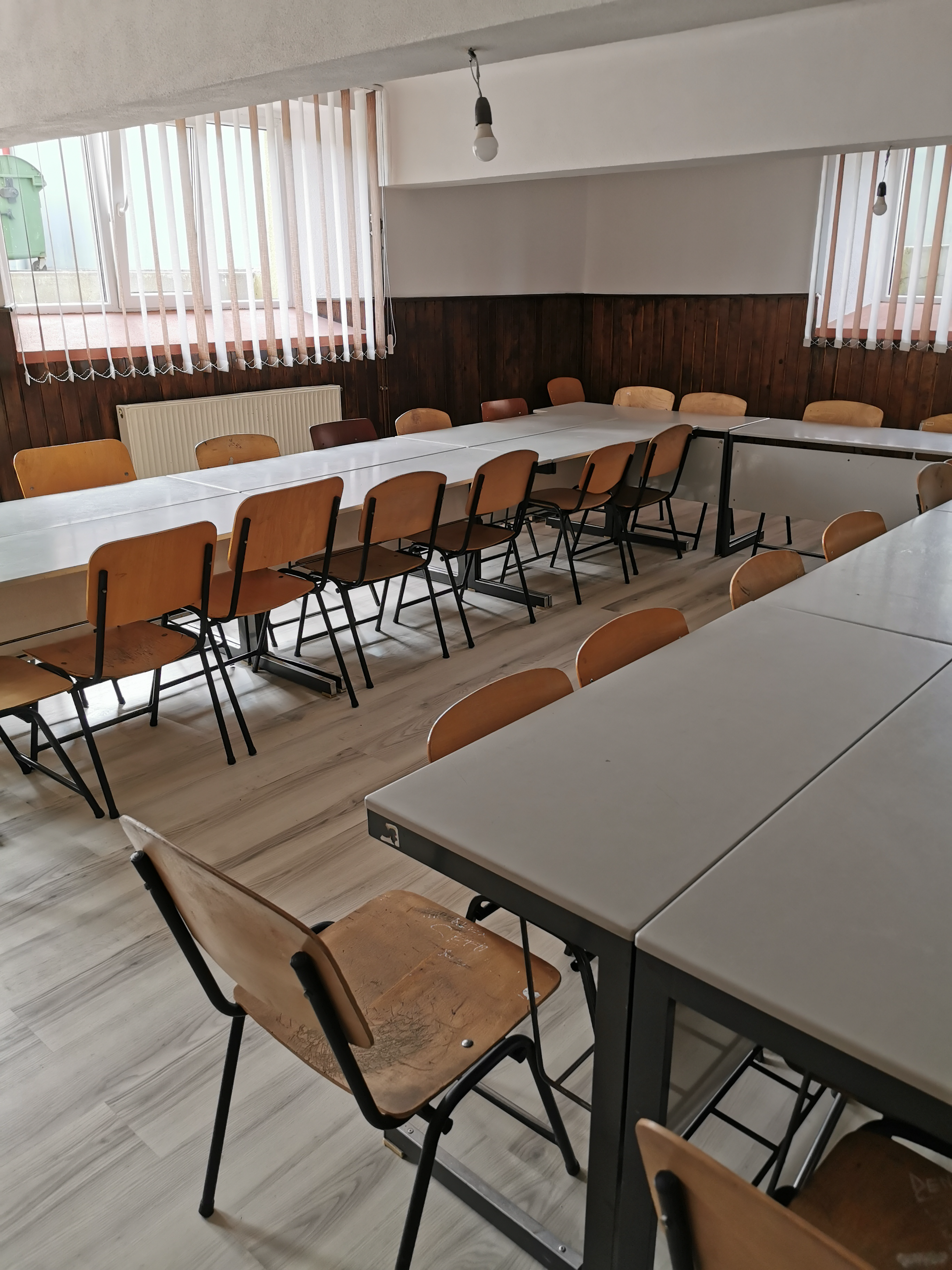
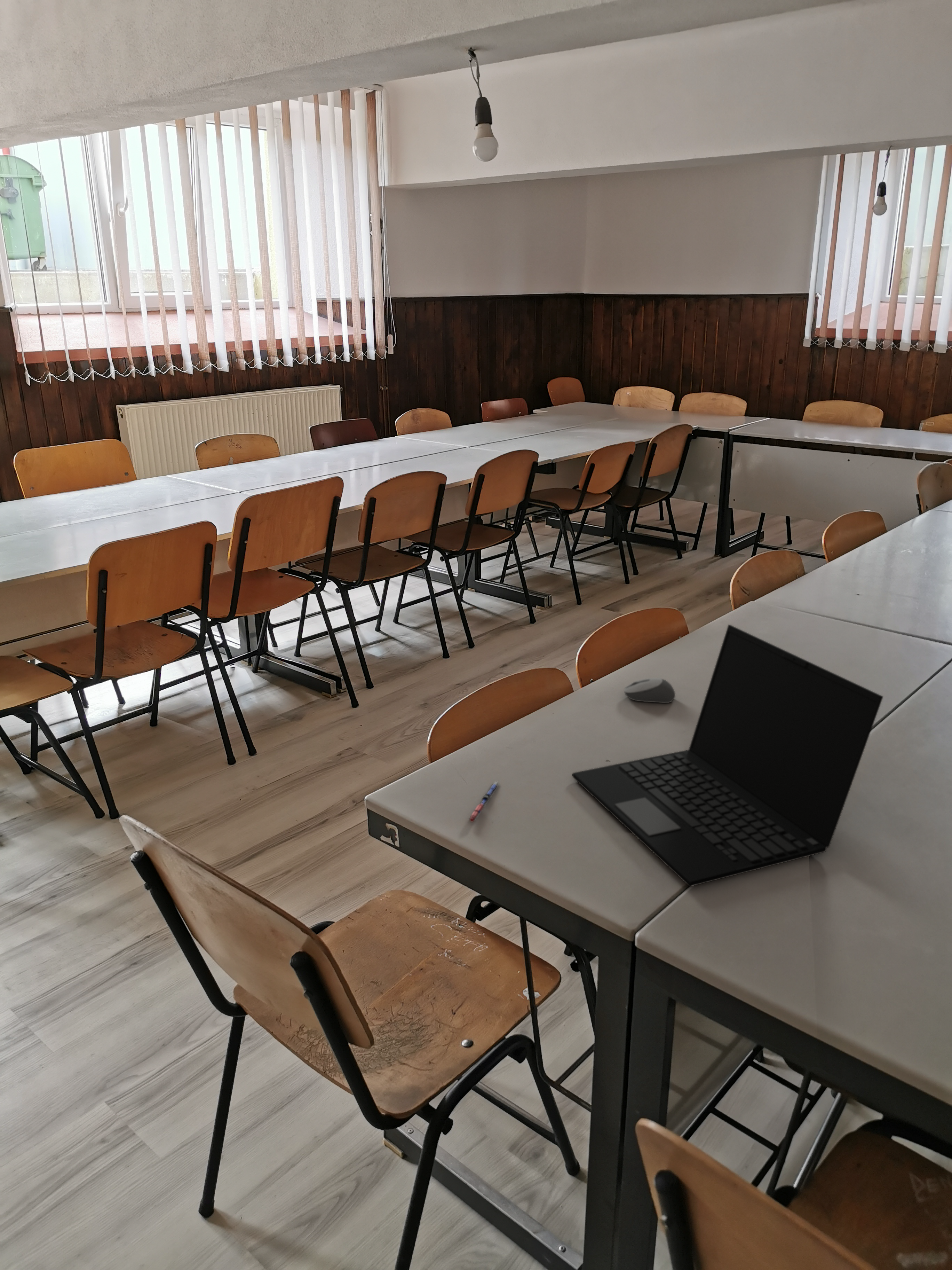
+ pen [467,781,500,822]
+ laptop [572,624,883,887]
+ computer mouse [624,677,676,703]
